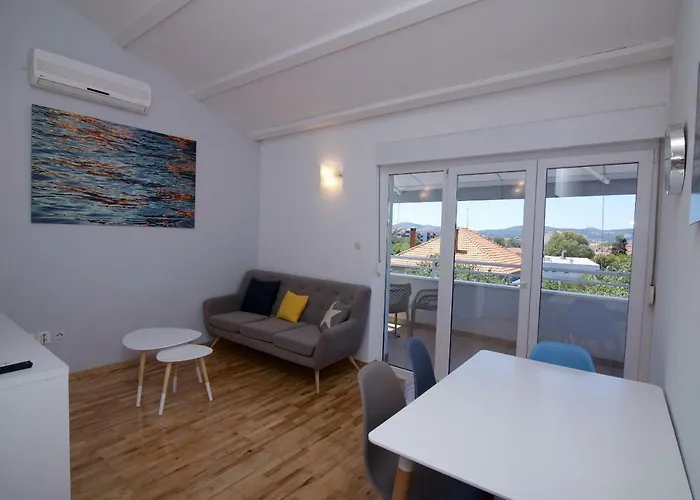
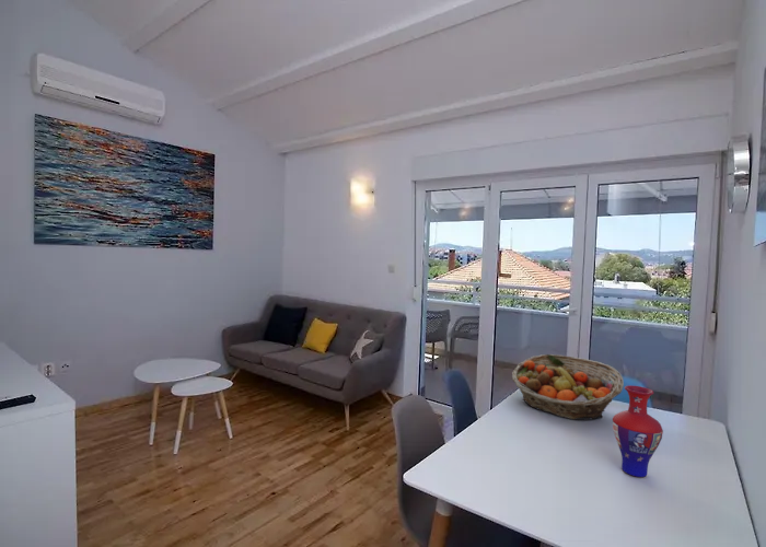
+ fruit basket [511,353,625,421]
+ vase [612,384,664,478]
